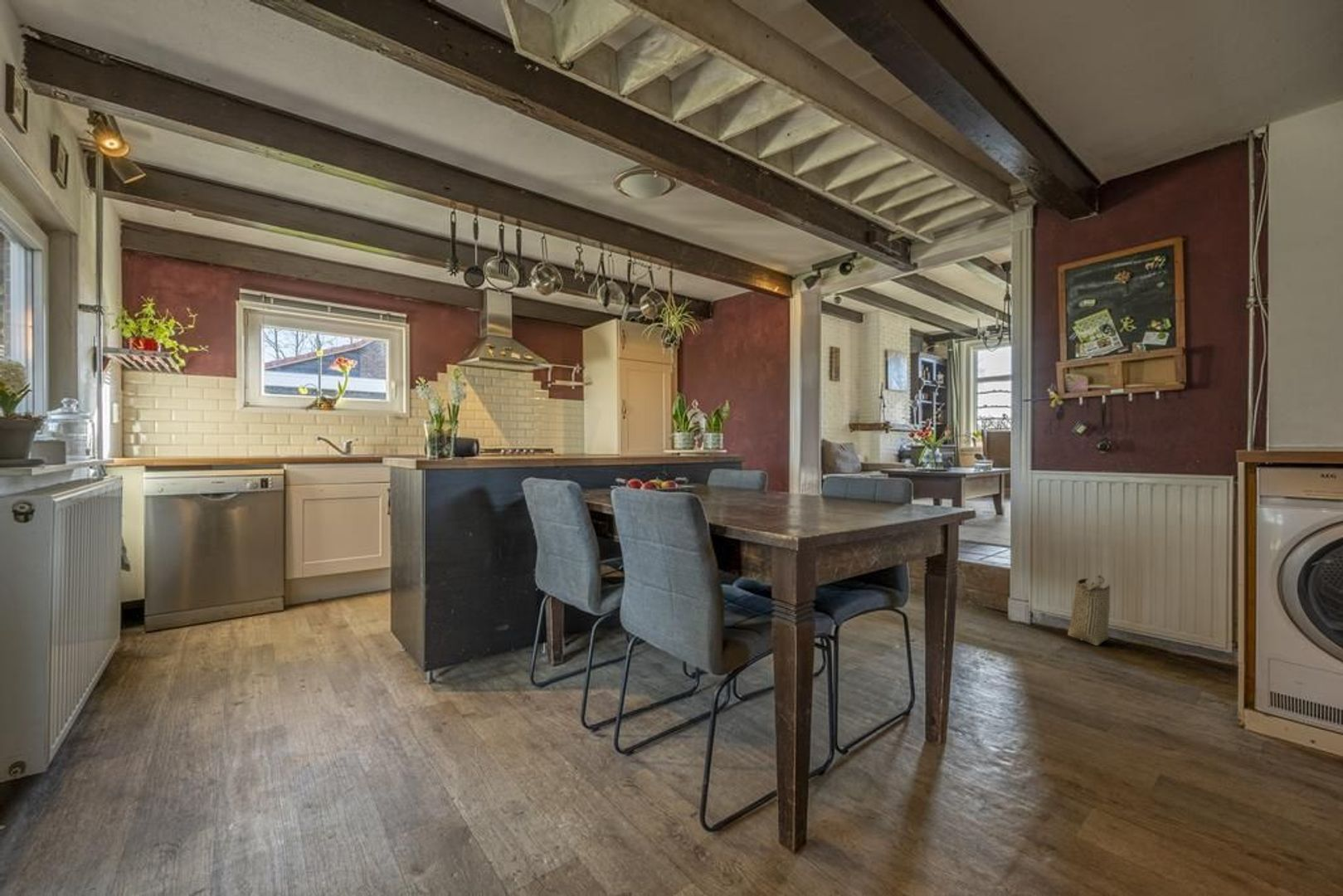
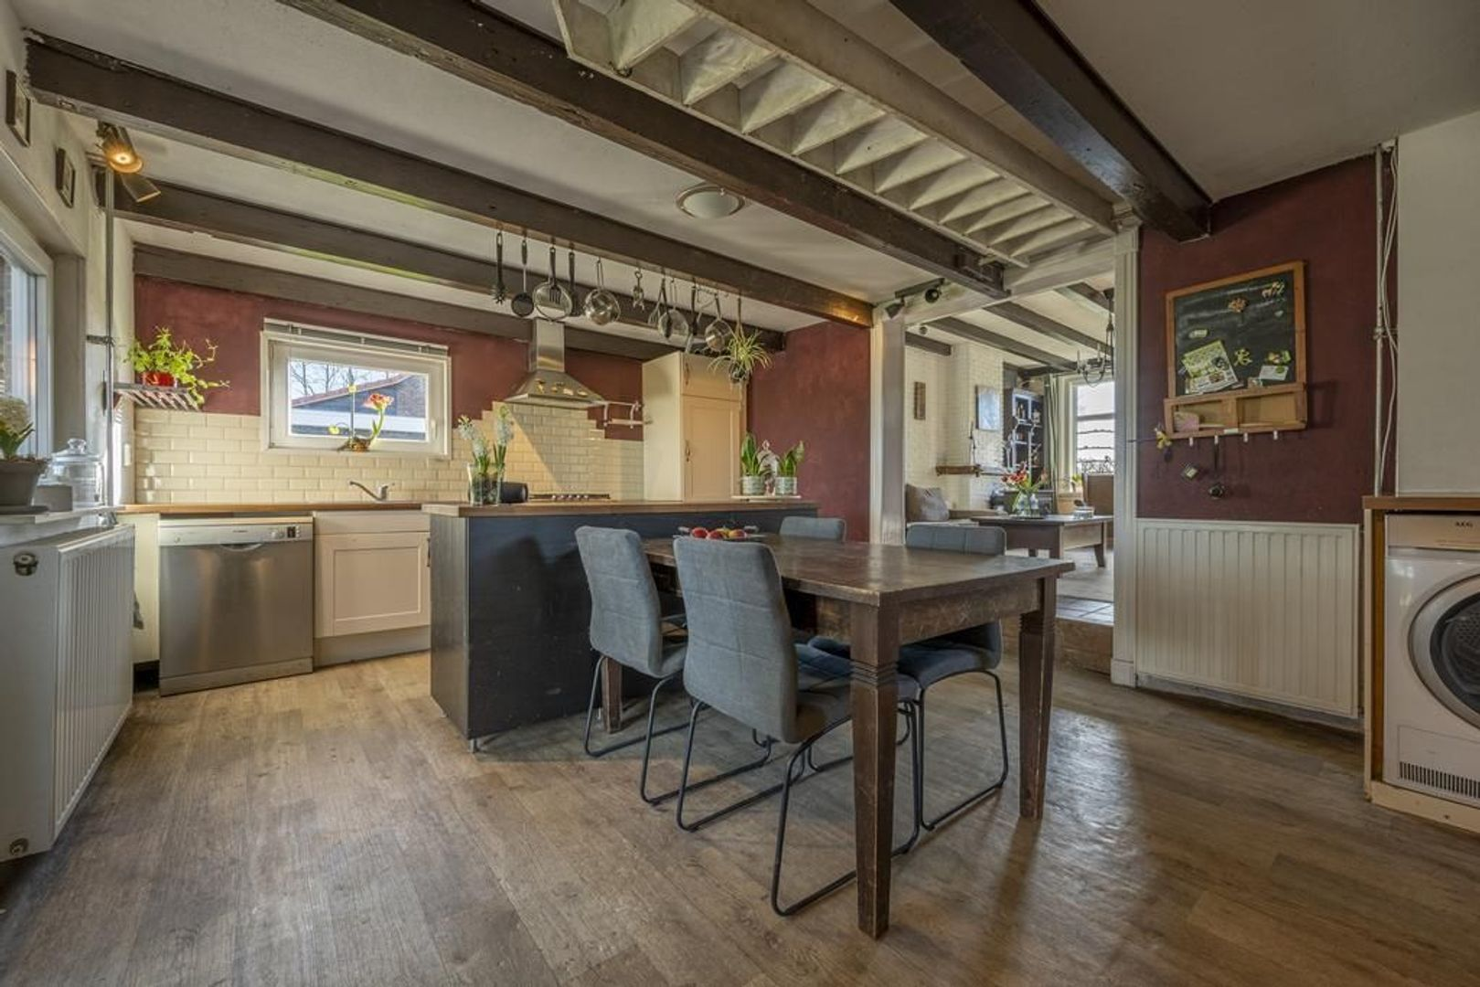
- basket [1067,574,1111,646]
